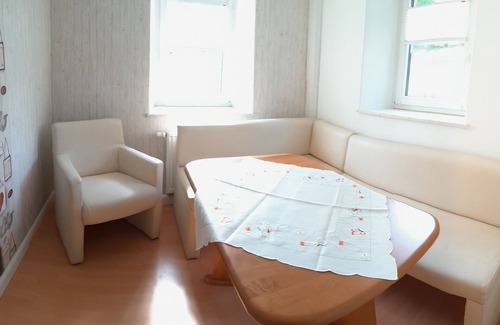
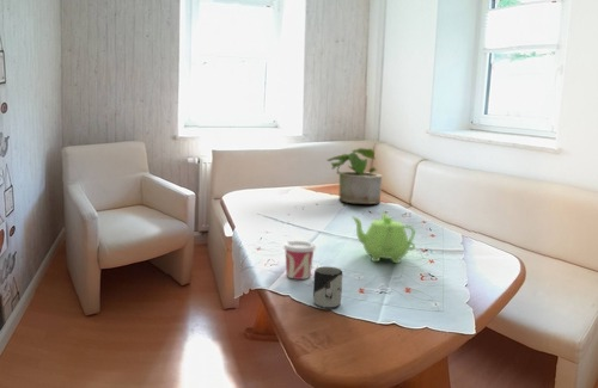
+ cup [312,265,343,310]
+ cup [282,240,317,281]
+ teapot [349,211,416,264]
+ potted plant [325,147,383,205]
